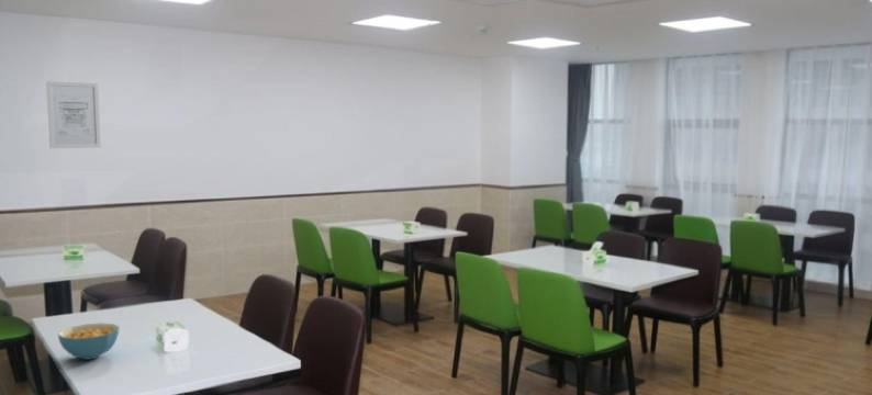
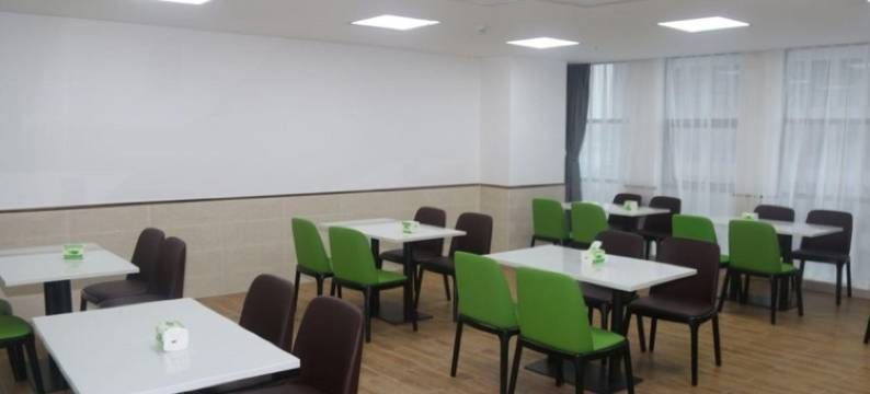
- cereal bowl [57,321,121,361]
- wall art [45,80,102,149]
